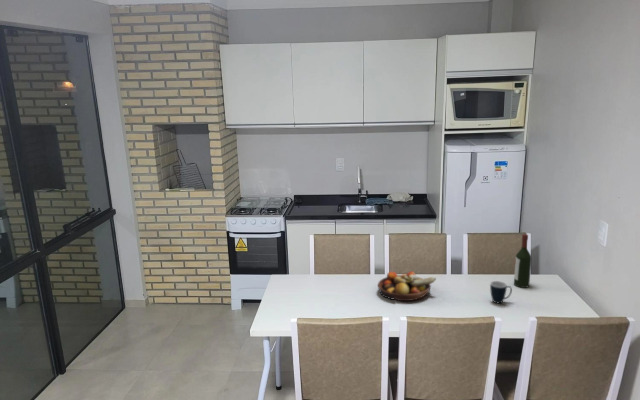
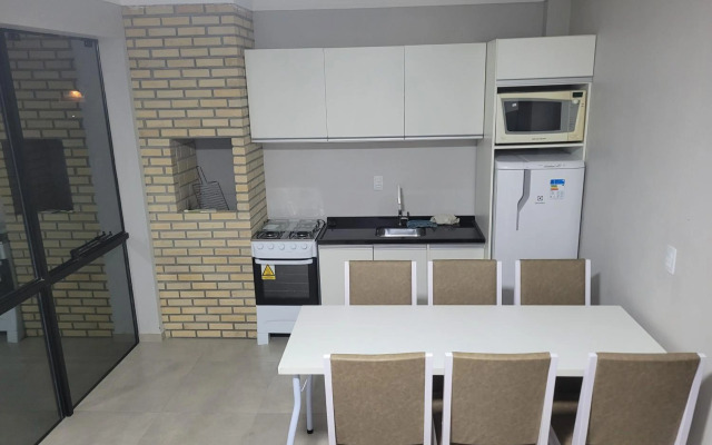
- wine bottle [513,233,532,289]
- mug [489,280,513,304]
- fruit bowl [377,271,437,302]
